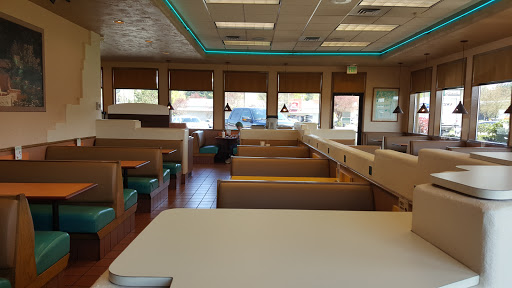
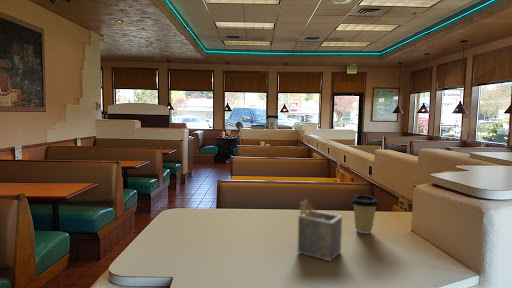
+ napkin holder [297,199,343,262]
+ coffee cup [350,194,379,234]
